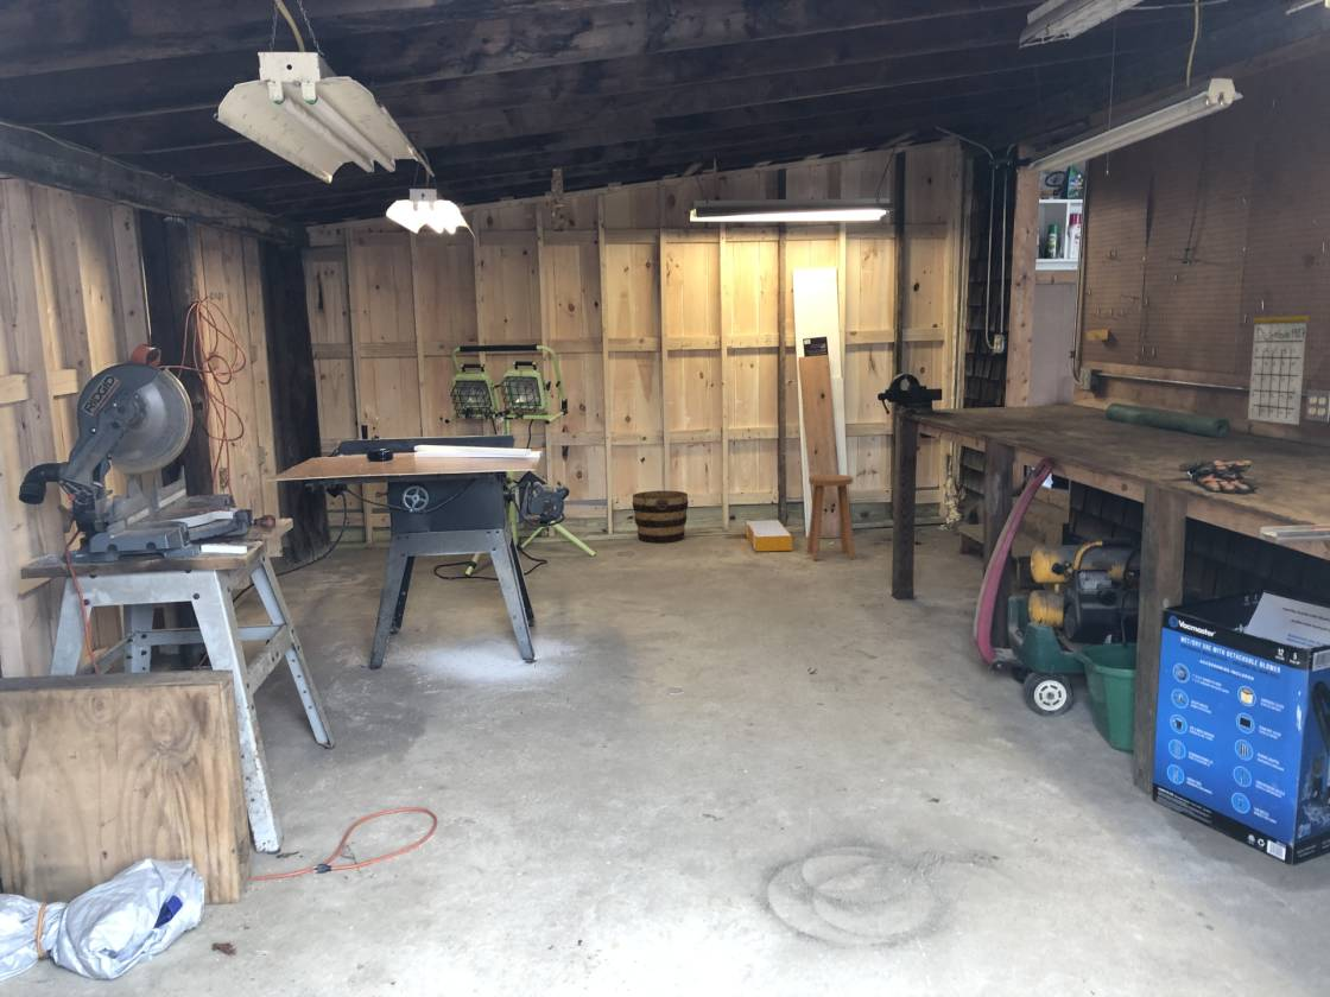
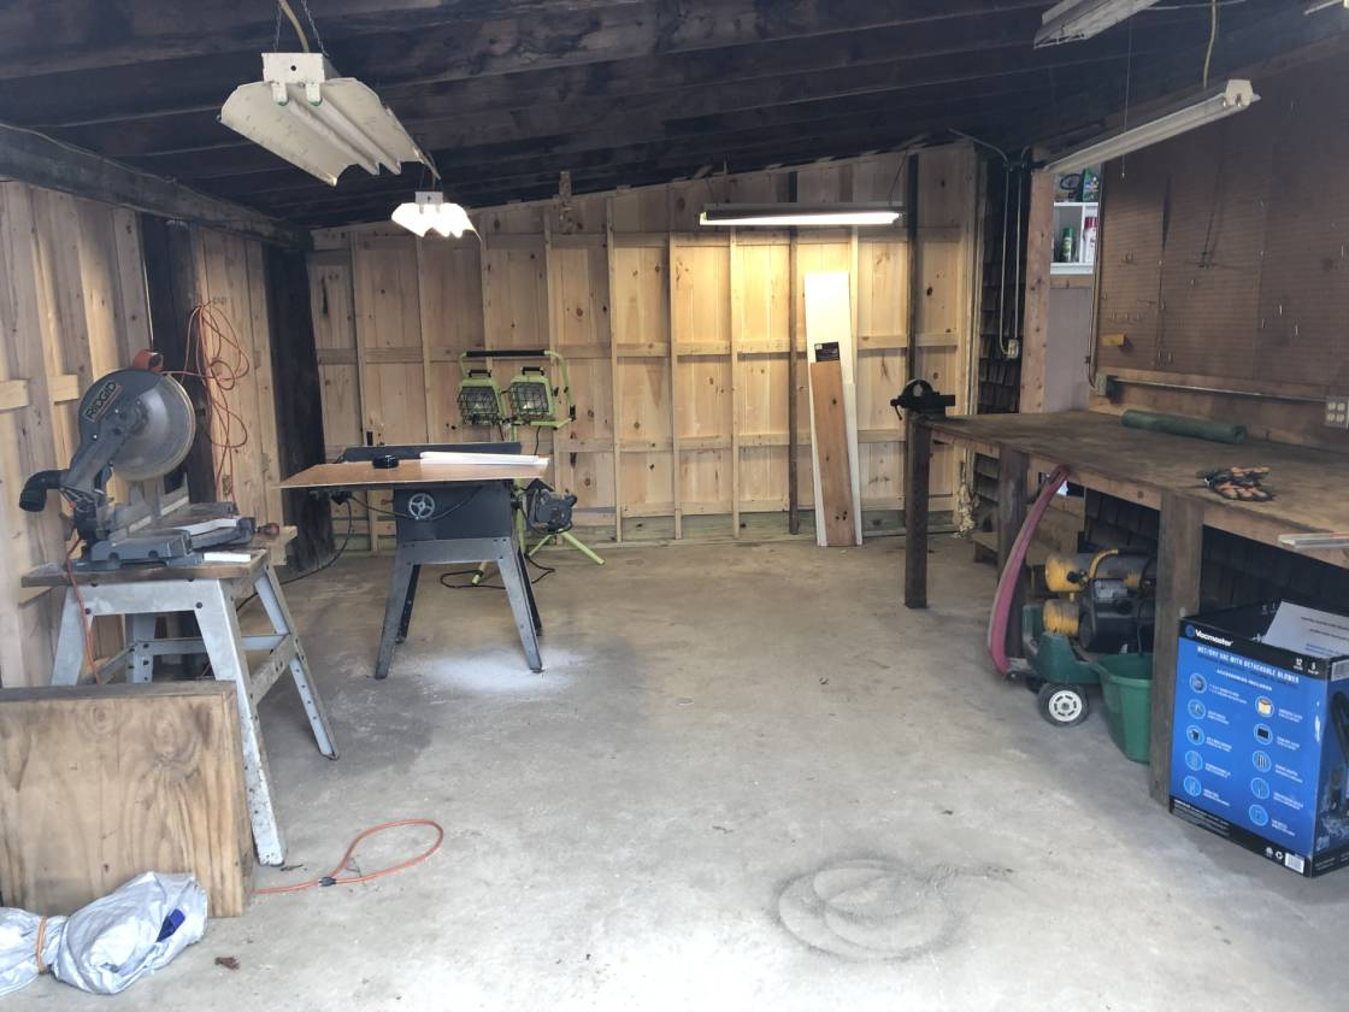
- bucket [632,489,690,544]
- storage bin [745,519,793,552]
- stool [806,474,856,561]
- calendar [1247,292,1311,426]
